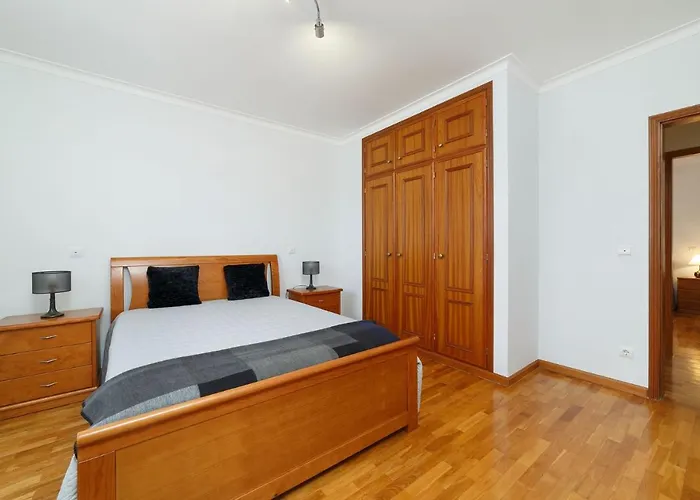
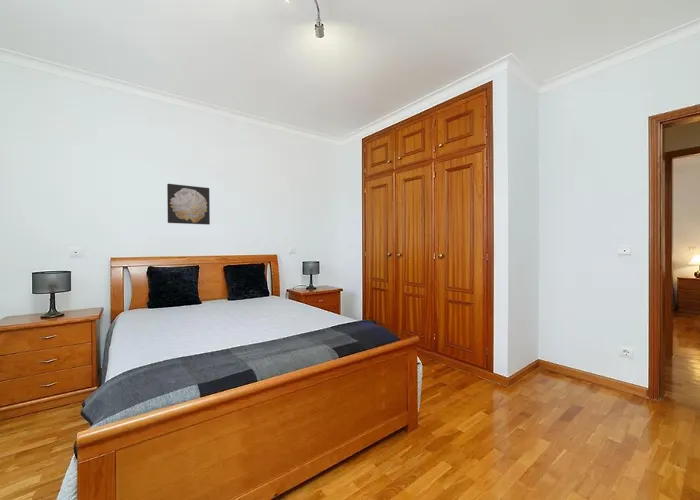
+ wall art [166,183,211,226]
